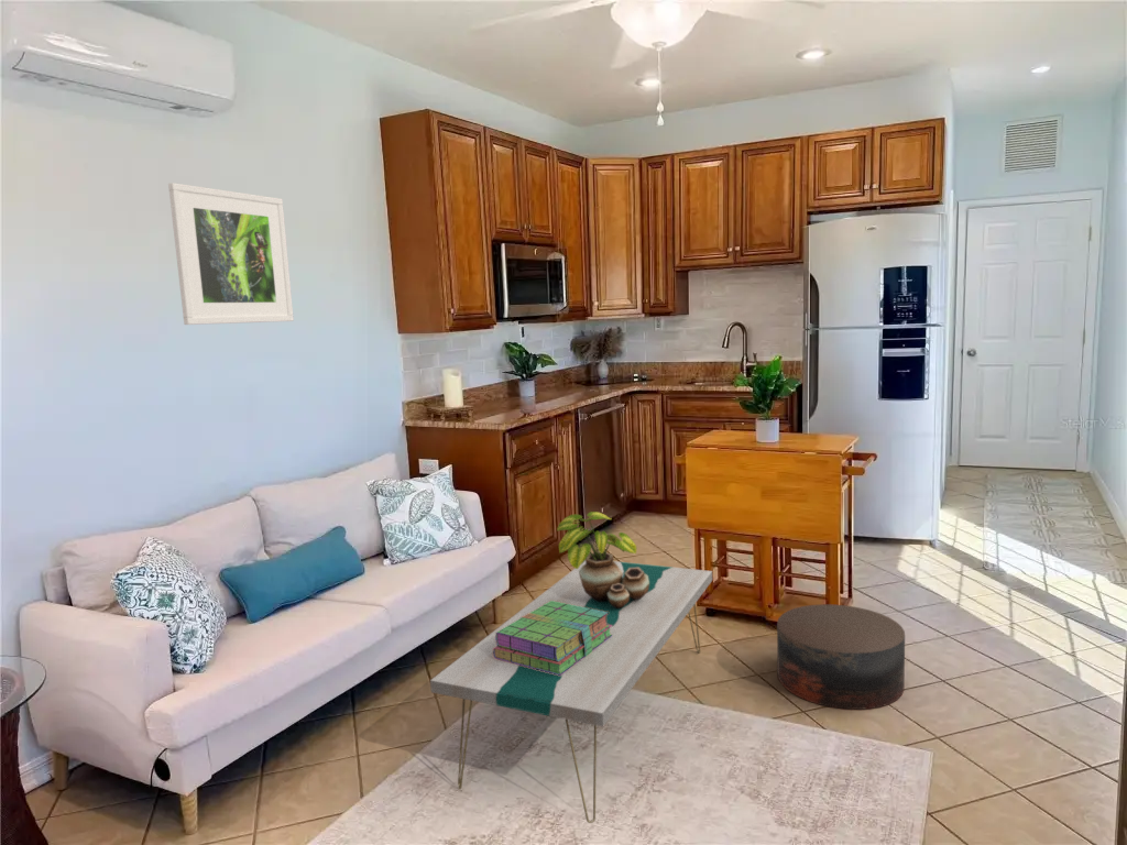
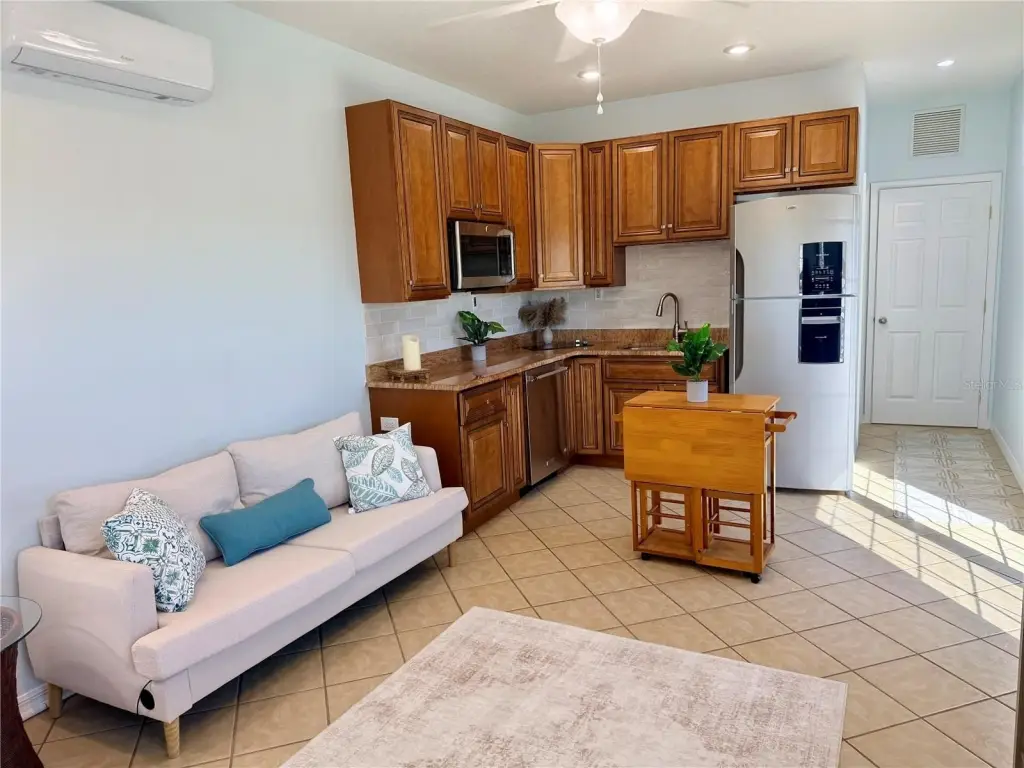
- stool [776,603,906,711]
- coffee table [429,560,713,824]
- stack of books [493,601,613,676]
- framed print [167,182,295,326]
- potted plant [556,511,649,608]
